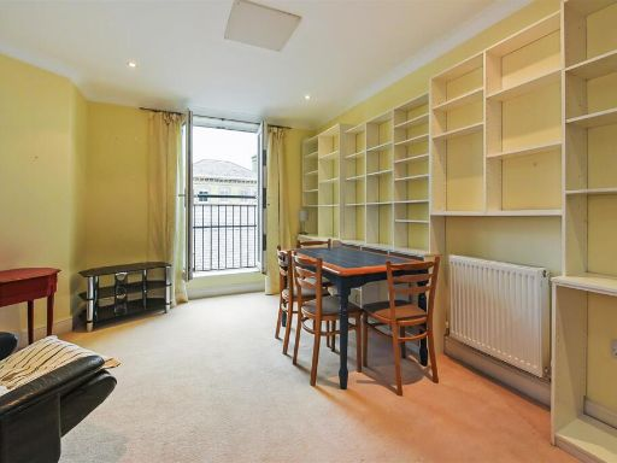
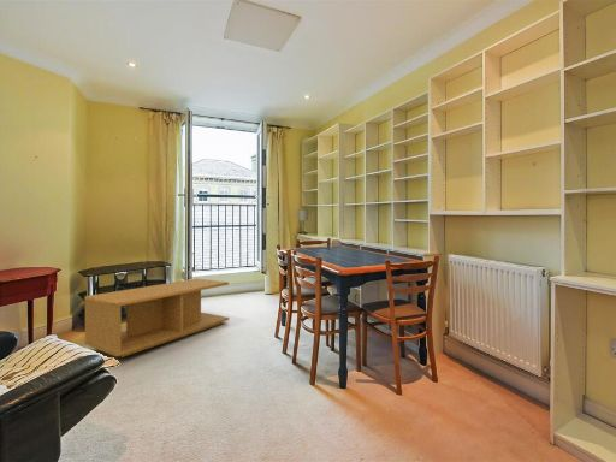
+ coffee table [83,278,230,357]
